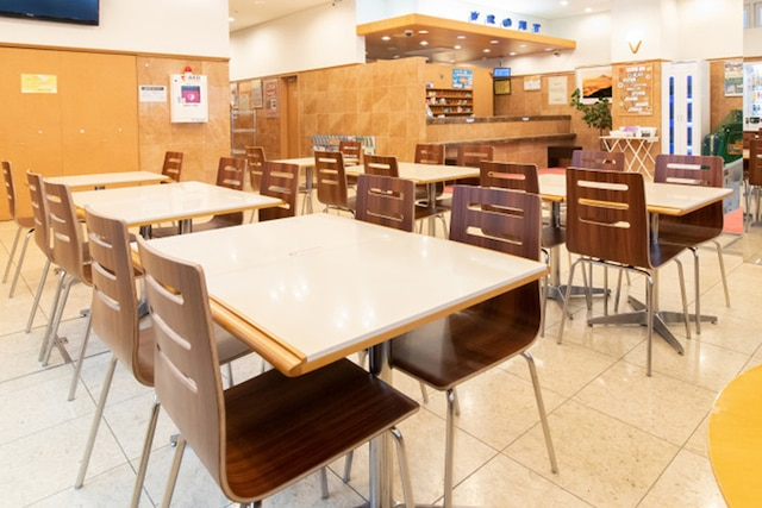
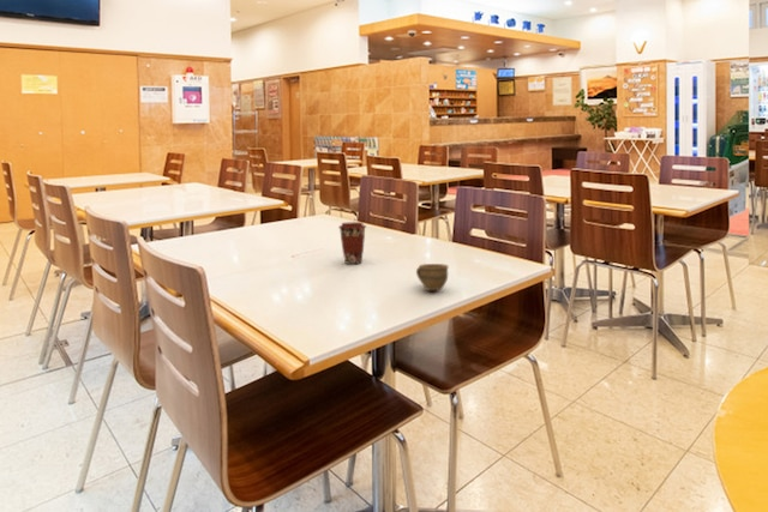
+ cup [415,263,450,291]
+ coffee cup [337,221,367,265]
